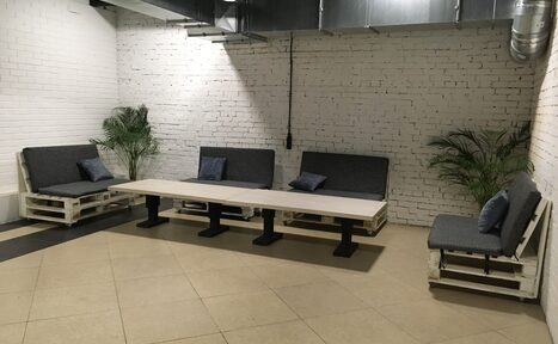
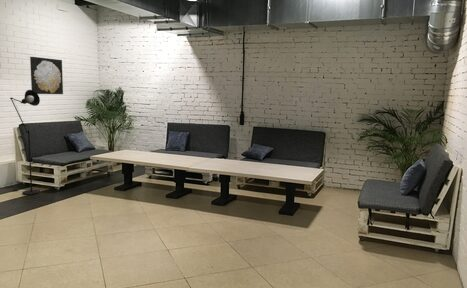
+ floor lamp [9,89,42,196]
+ wall art [29,56,64,95]
